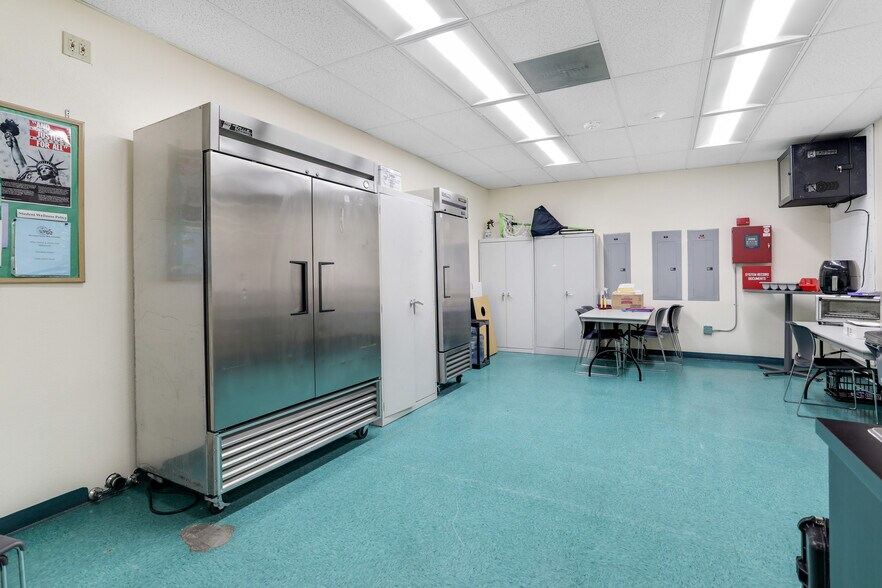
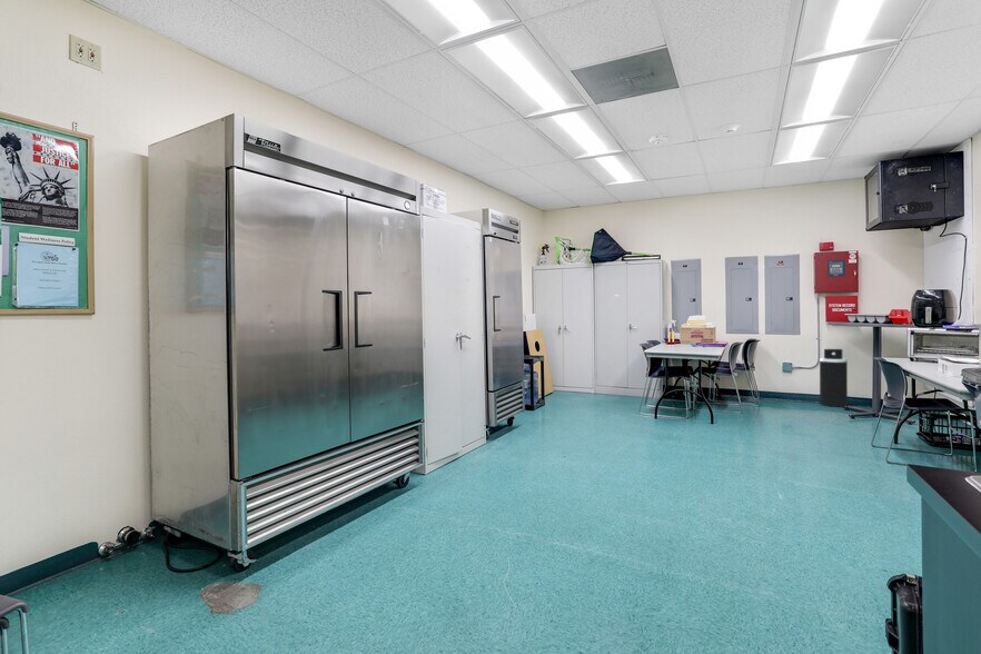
+ trash can [819,348,849,408]
